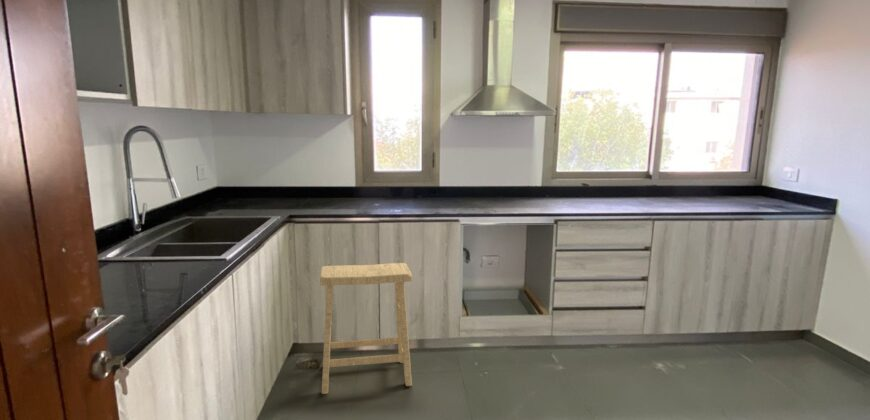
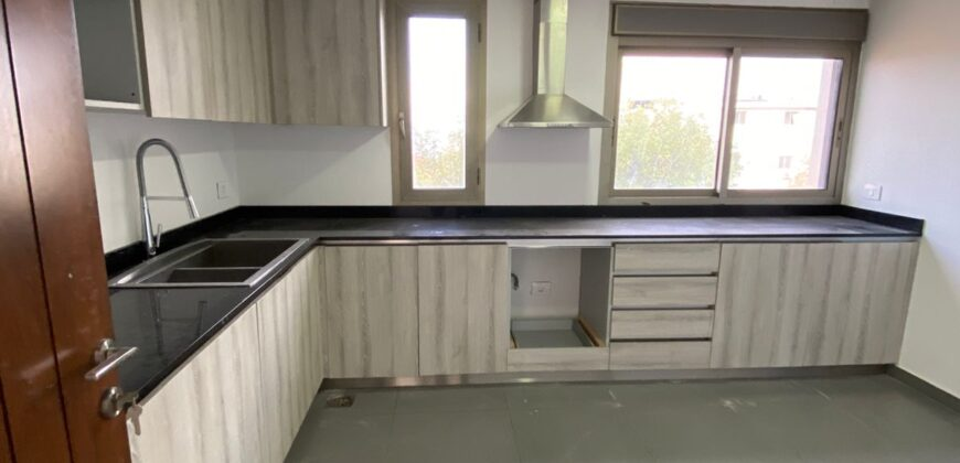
- stool [319,262,413,395]
